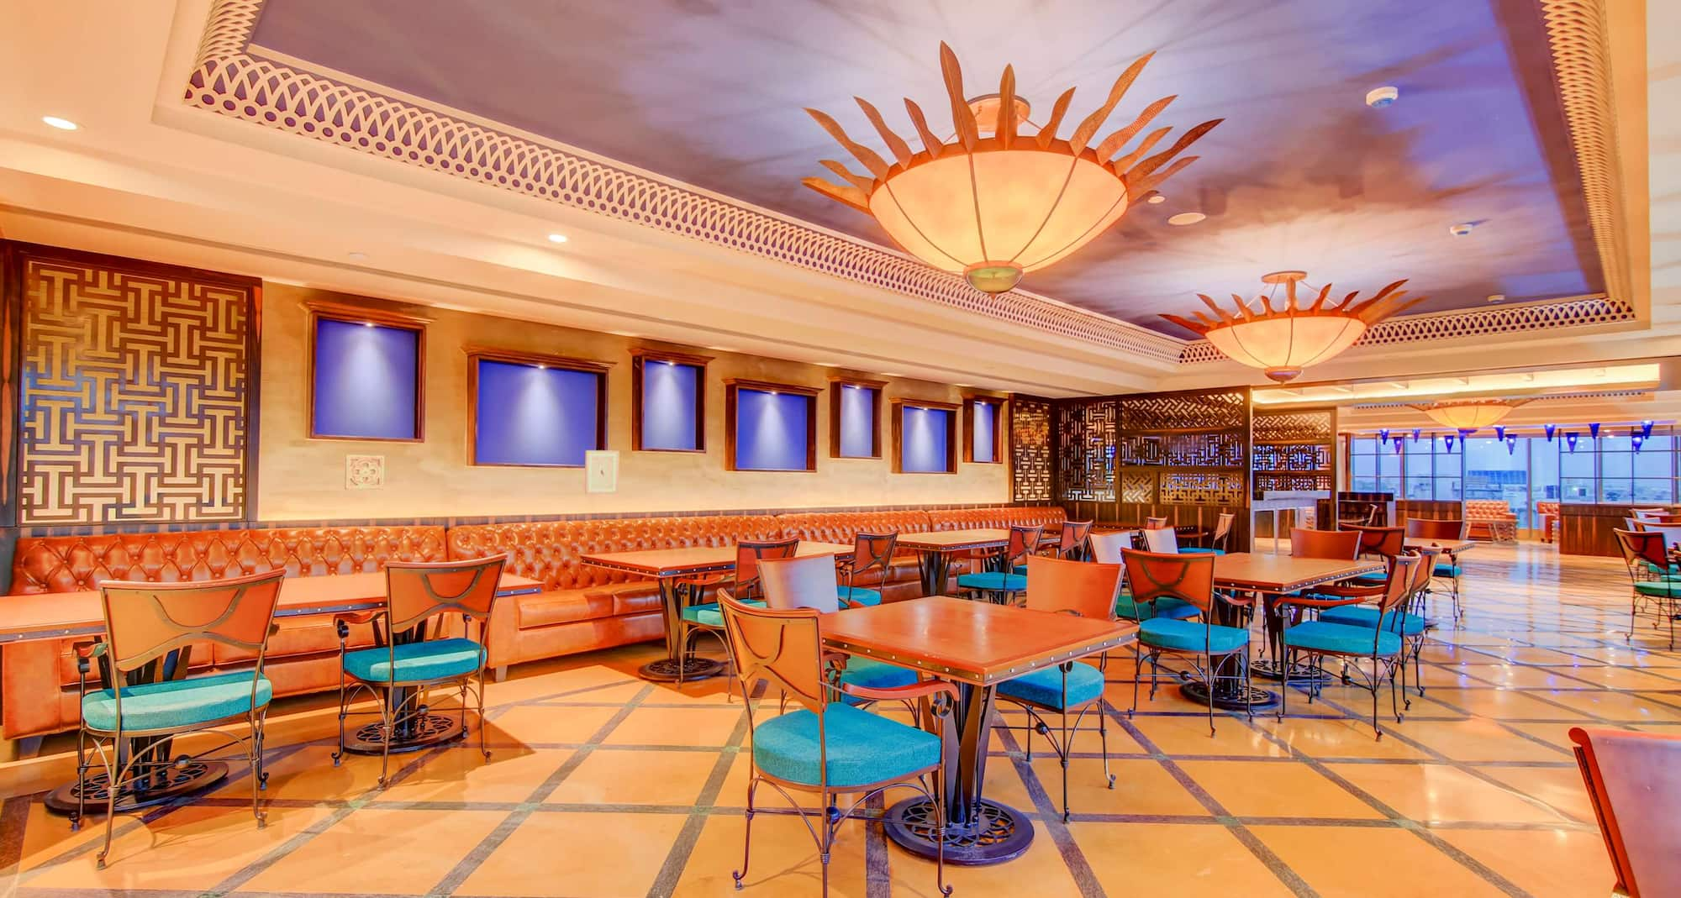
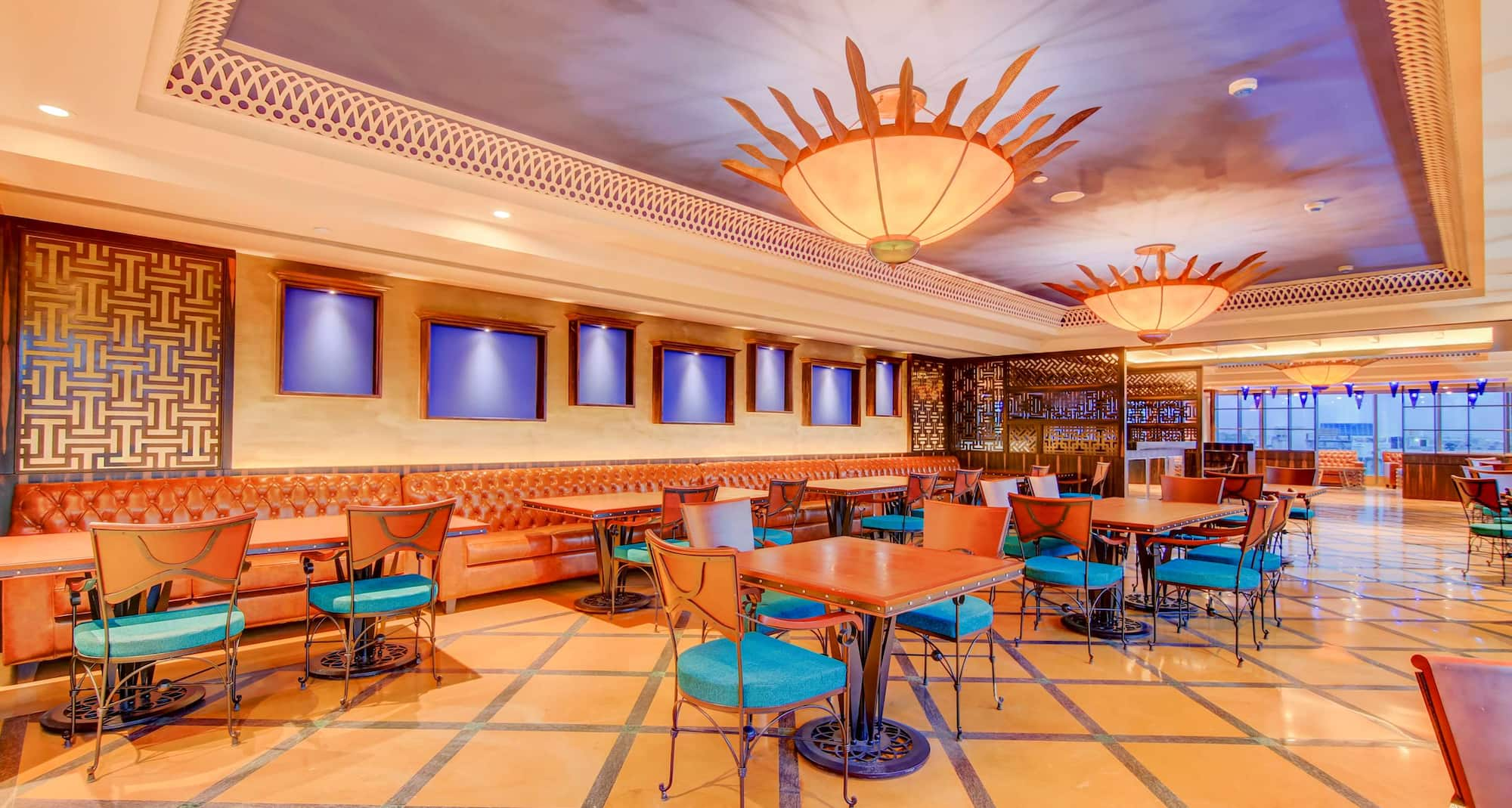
- wall art [584,449,619,496]
- wall ornament [344,453,385,490]
